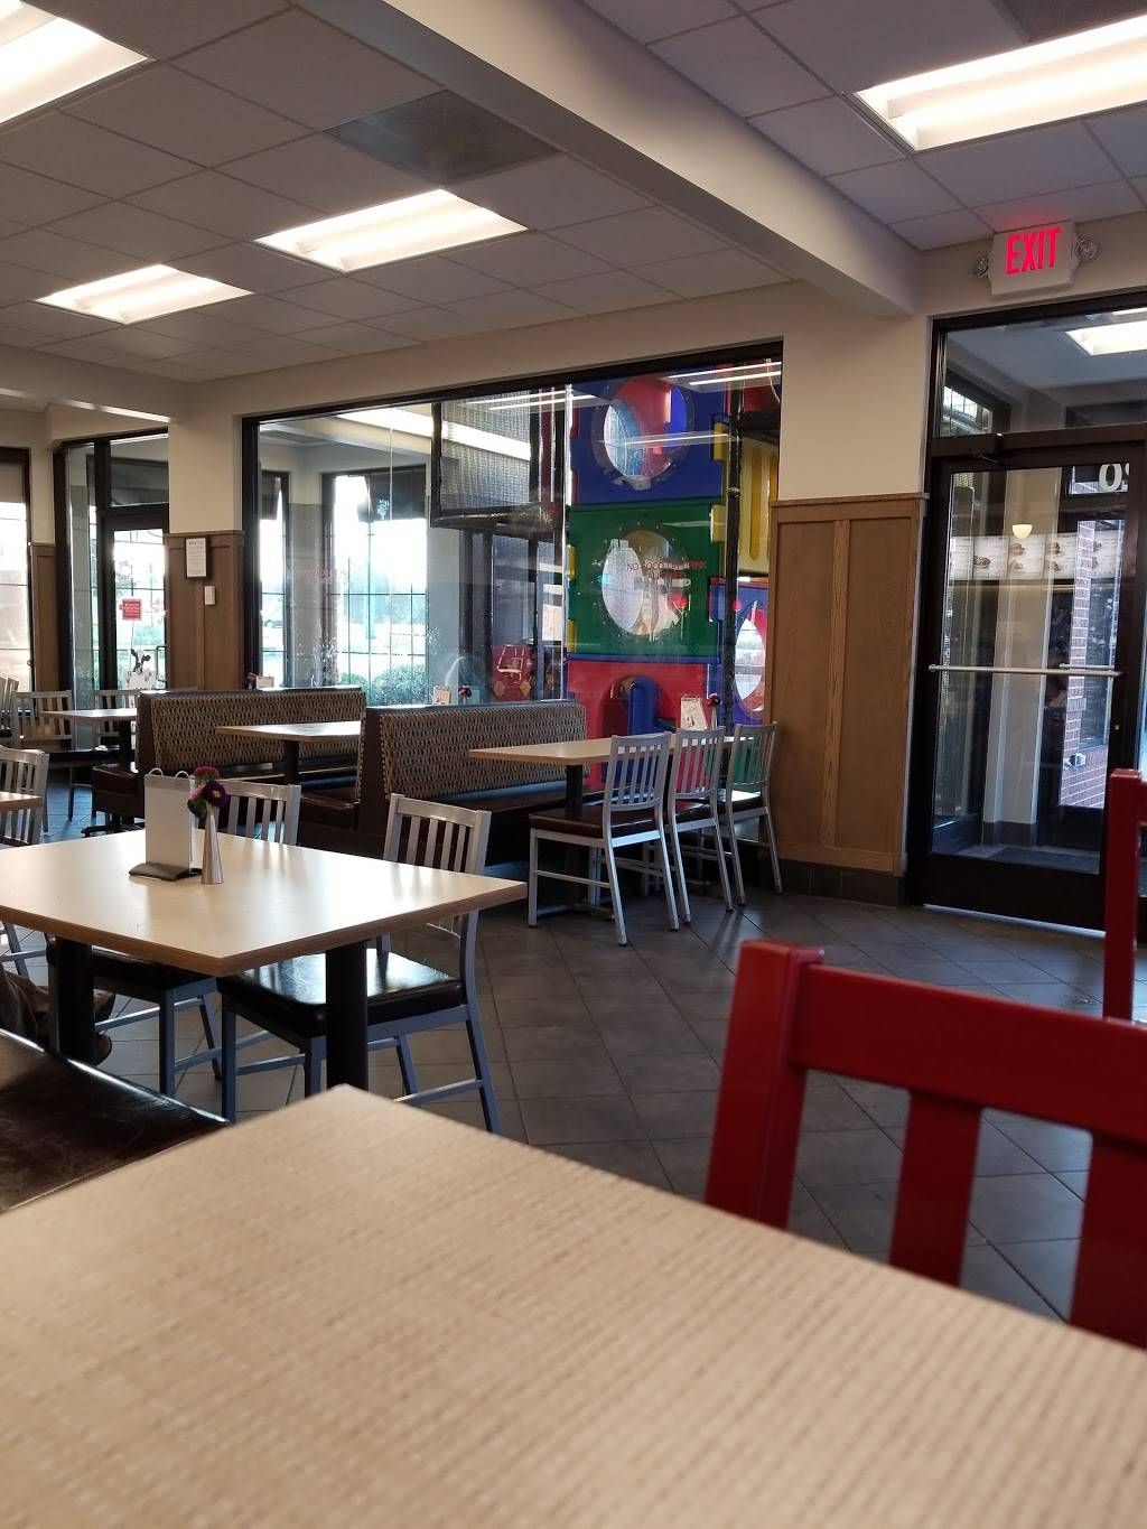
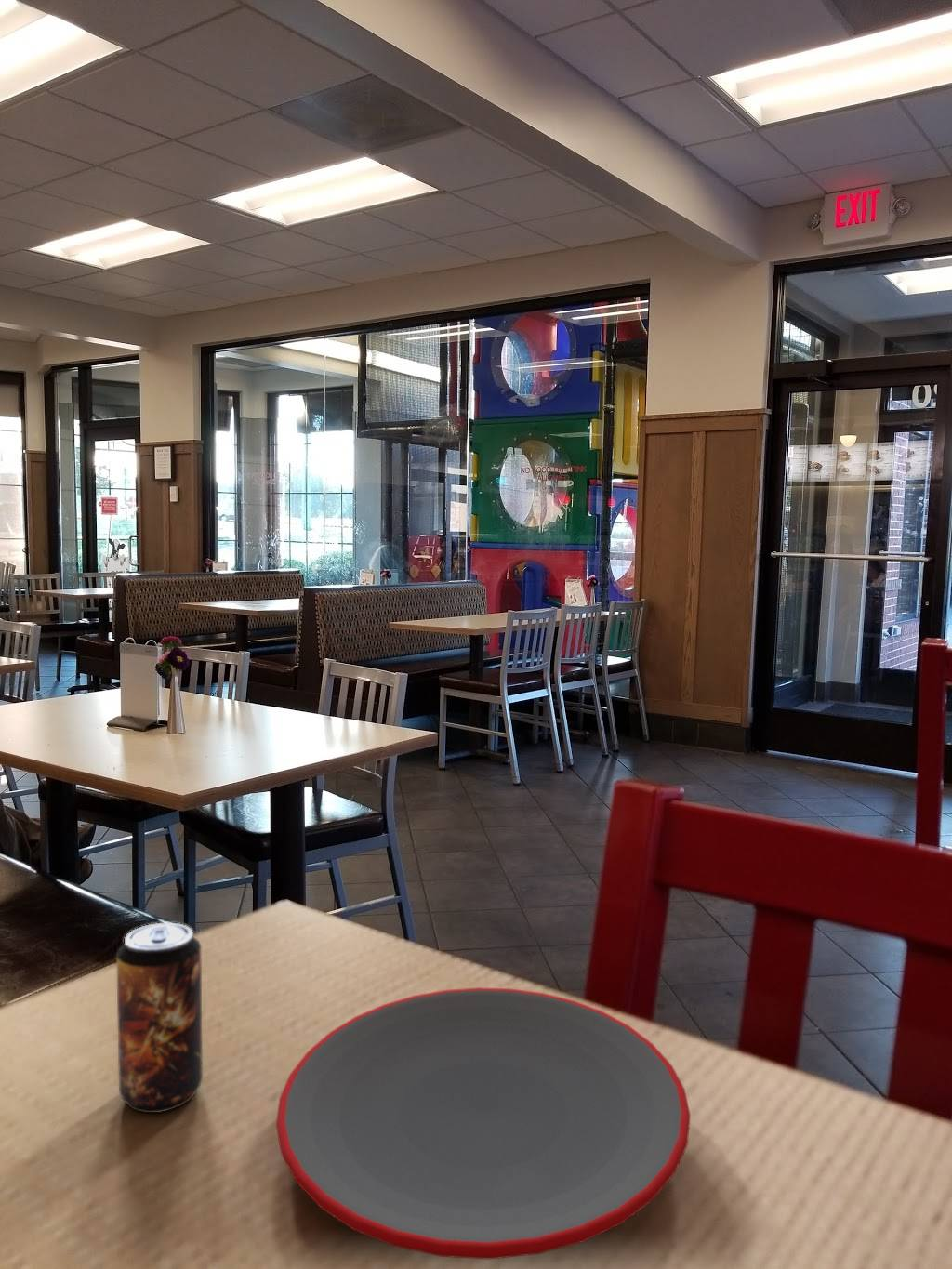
+ plate [275,986,691,1261]
+ beverage can [115,922,204,1114]
